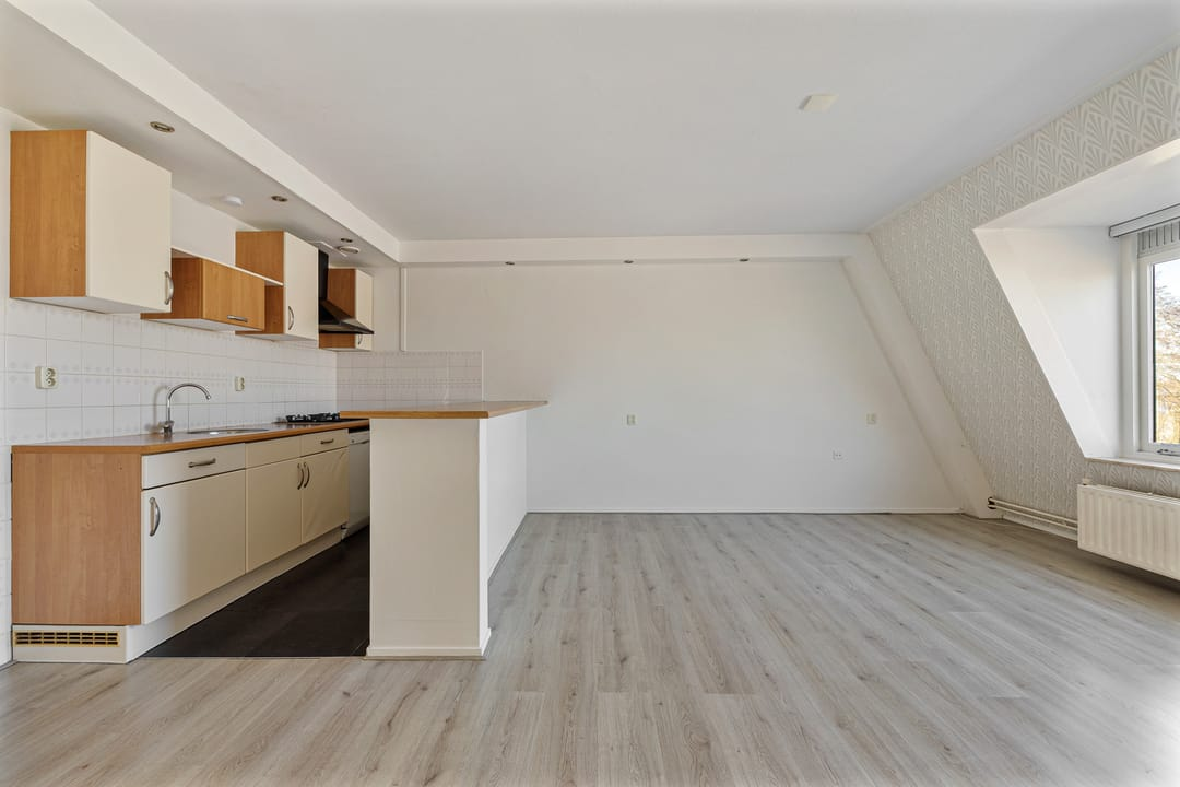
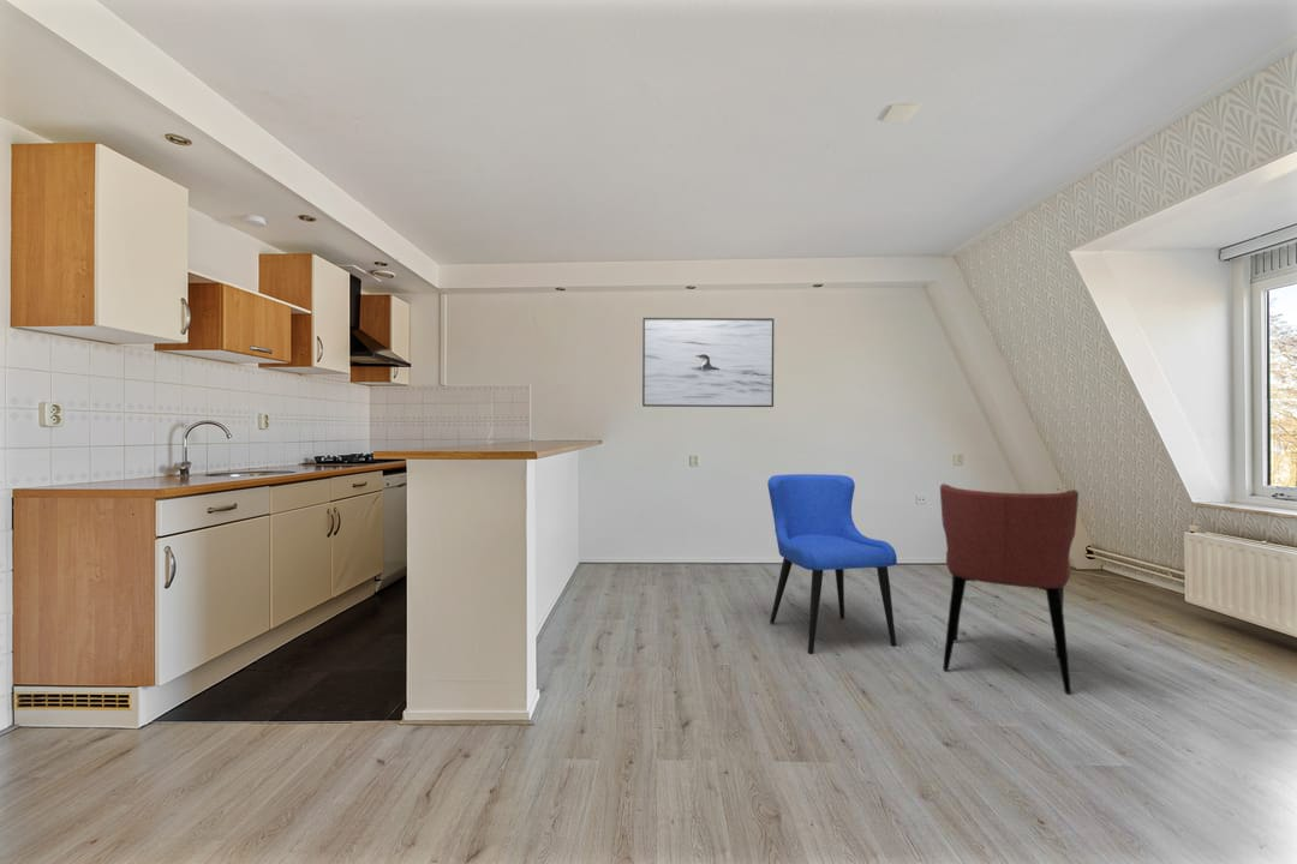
+ dining chair [766,473,898,655]
+ dining chair [939,482,1080,695]
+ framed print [641,317,775,408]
